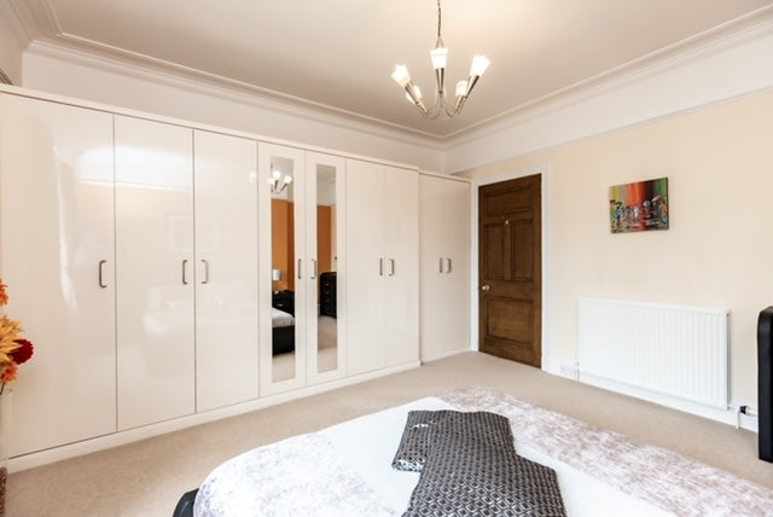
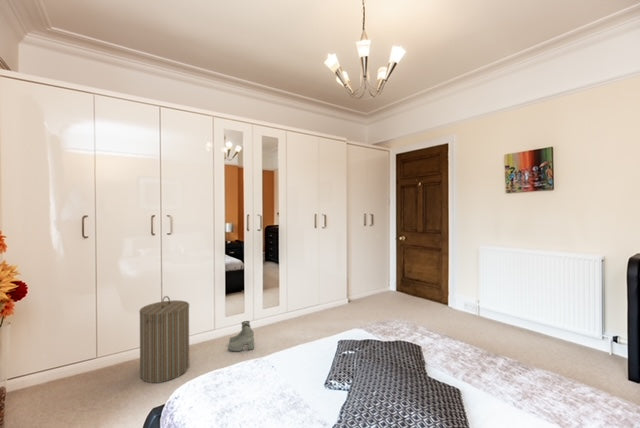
+ boots [227,320,255,352]
+ laundry hamper [138,295,190,384]
